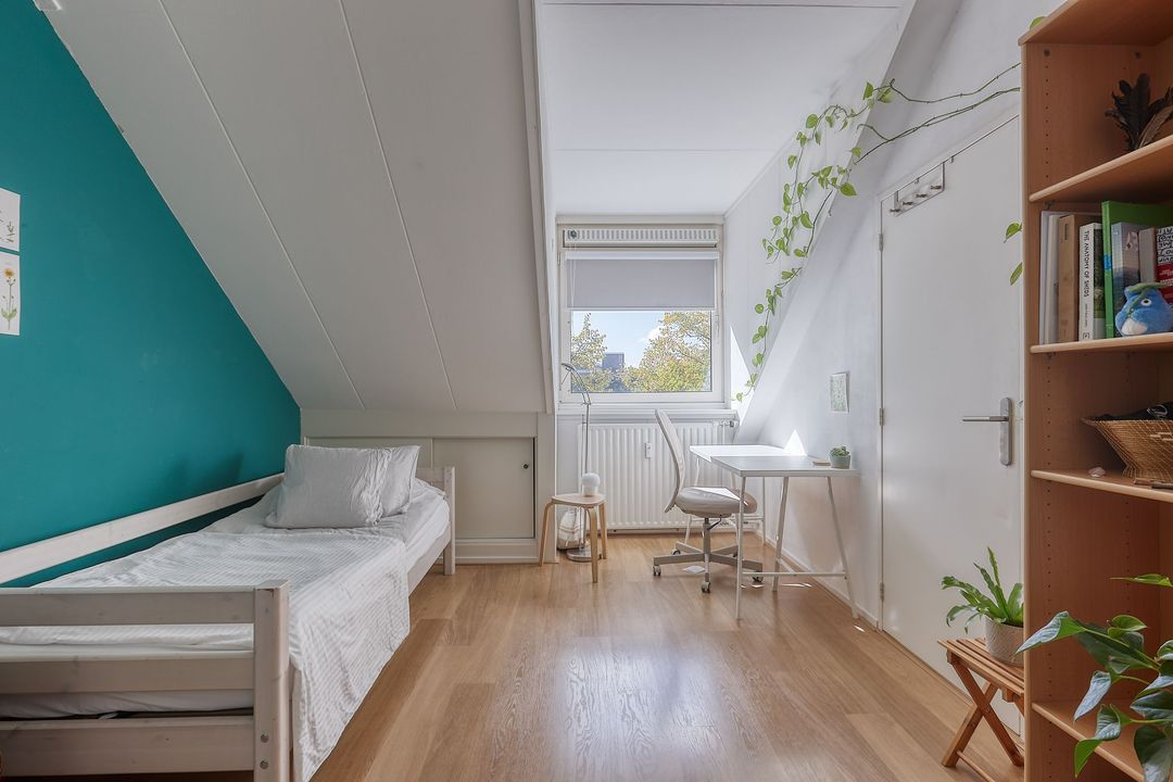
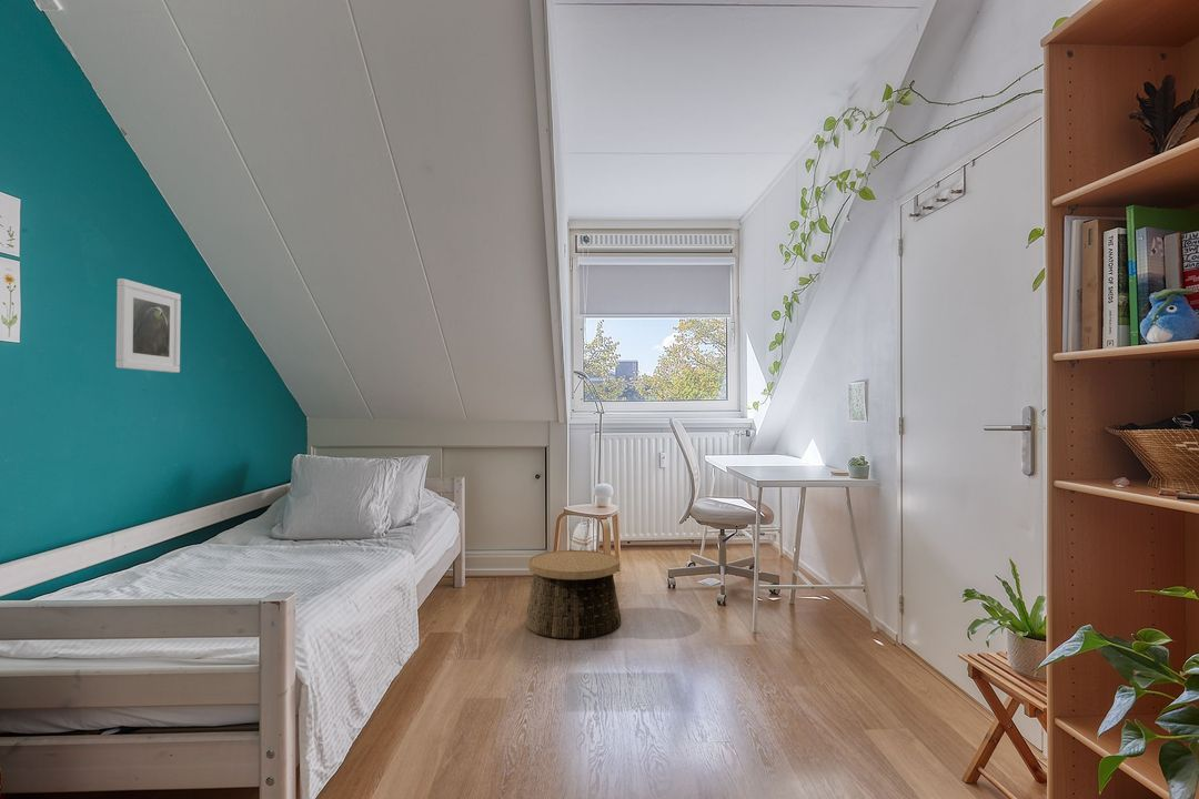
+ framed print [114,277,182,374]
+ basket [524,549,622,639]
